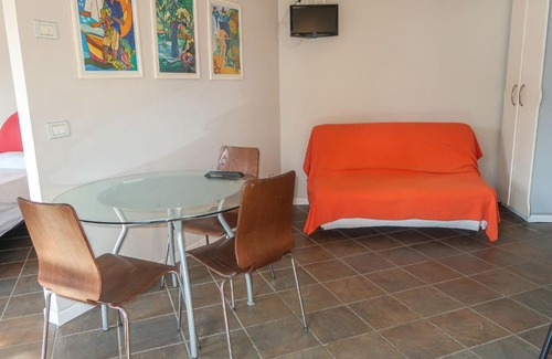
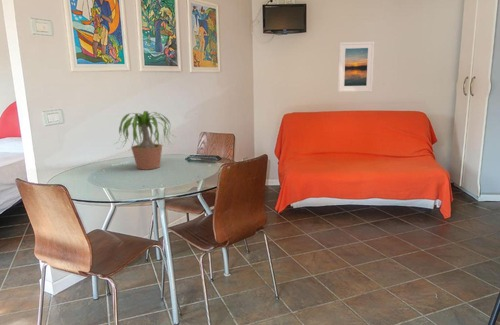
+ potted plant [114,110,176,171]
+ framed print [337,41,376,93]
